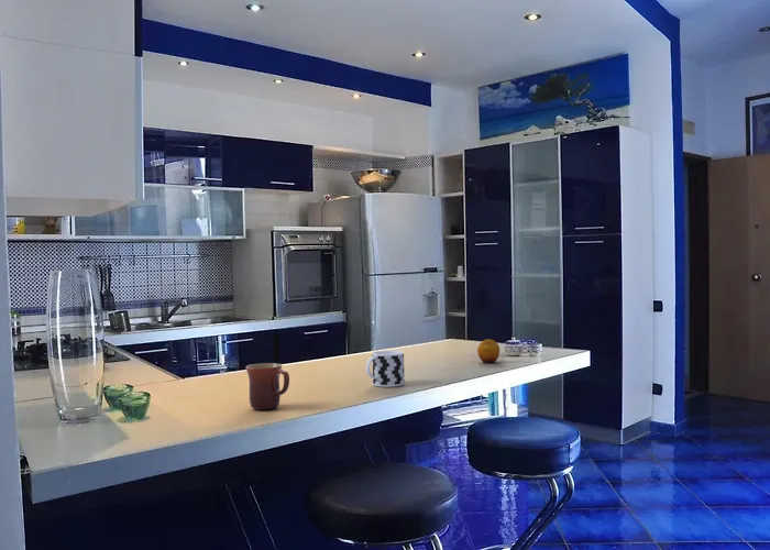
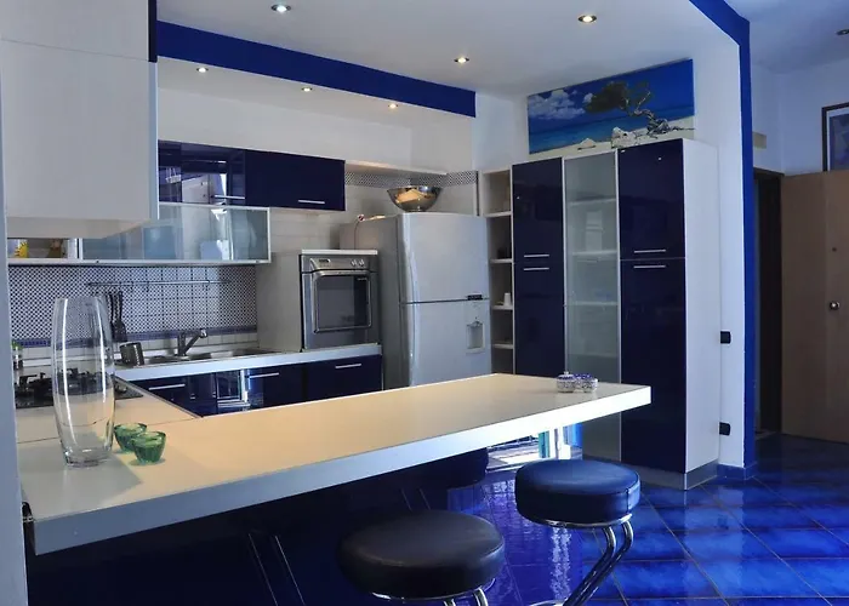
- cup [365,350,406,388]
- fruit [476,338,501,364]
- mug [245,362,290,411]
